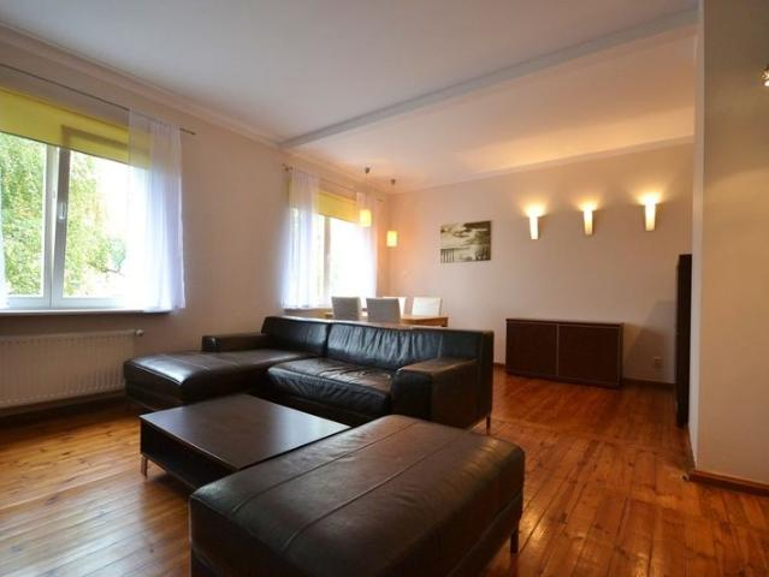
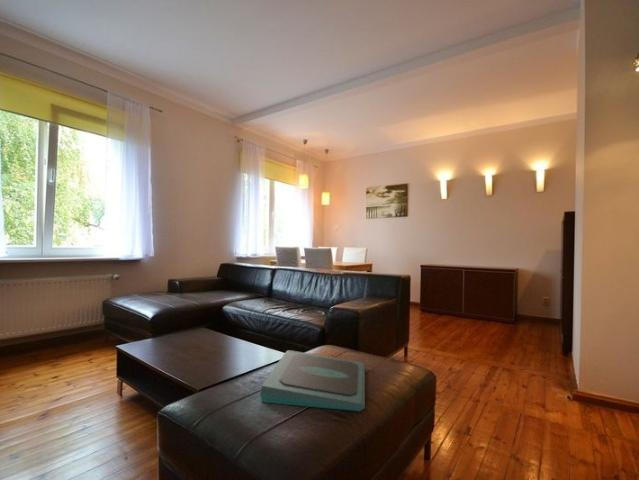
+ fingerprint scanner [259,349,366,412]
